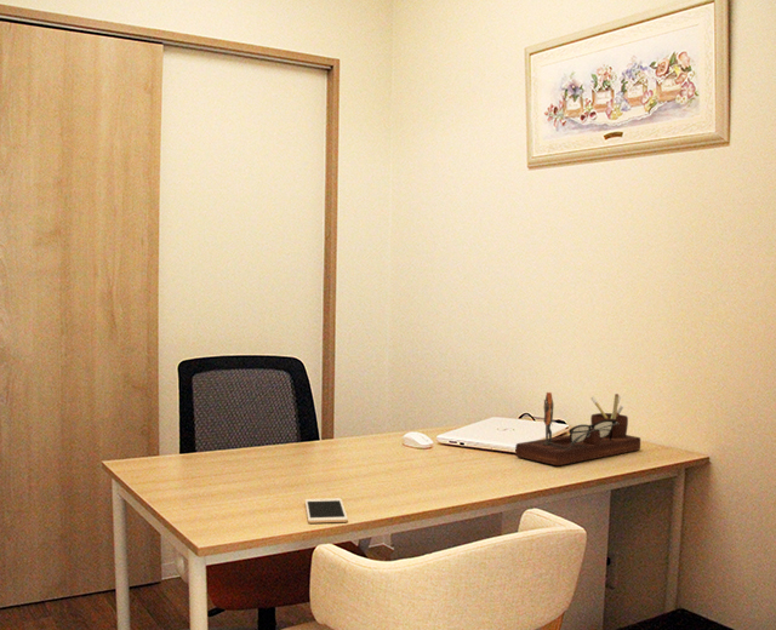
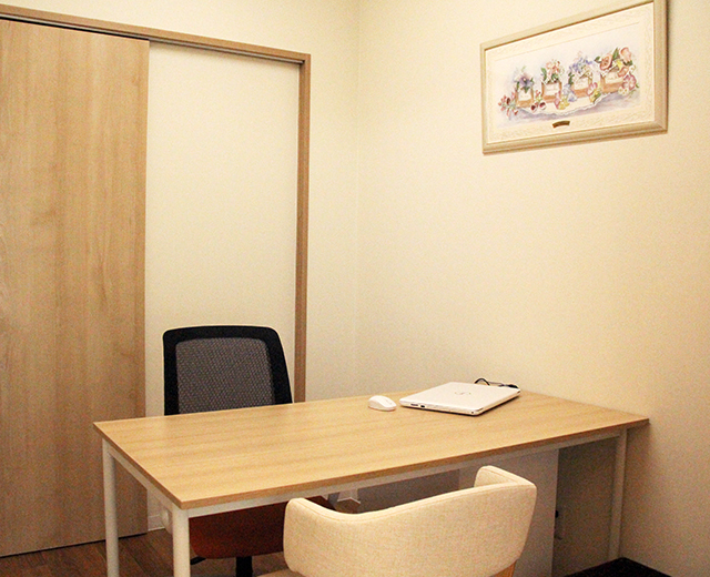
- cell phone [304,497,349,525]
- desk organizer [514,391,641,466]
